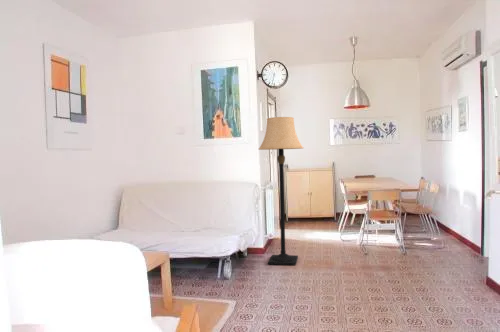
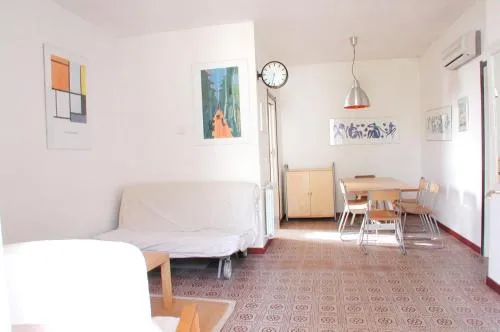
- lamp [258,116,305,266]
